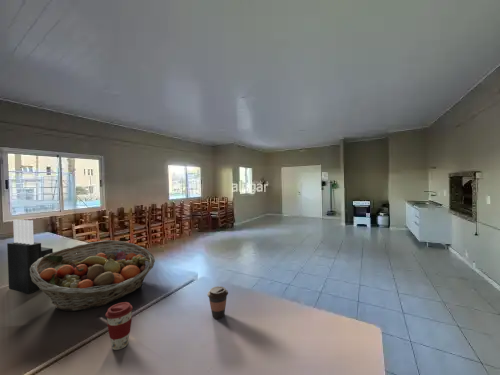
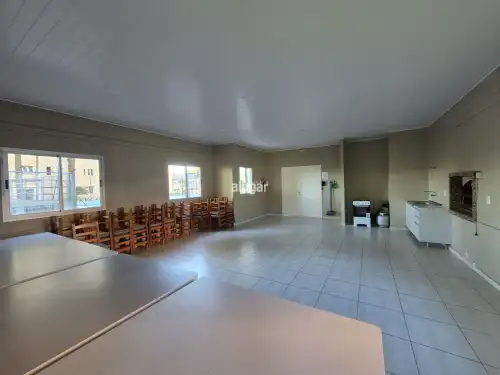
- fruit basket [30,239,156,312]
- coffee cup [206,285,229,320]
- knife block [6,219,54,295]
- coffee cup [105,301,134,351]
